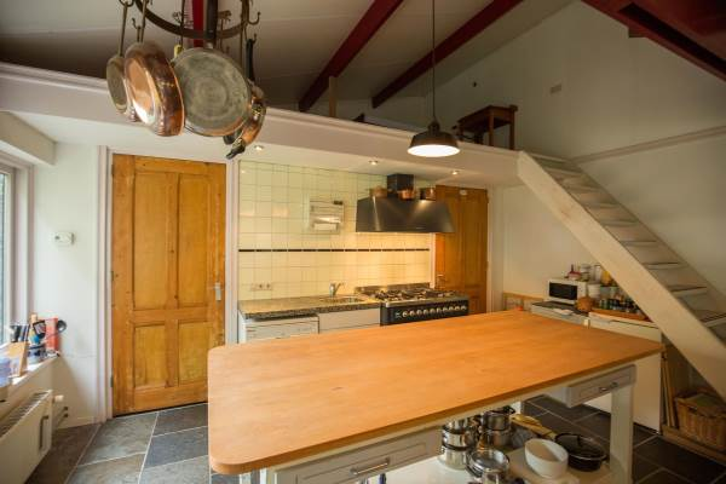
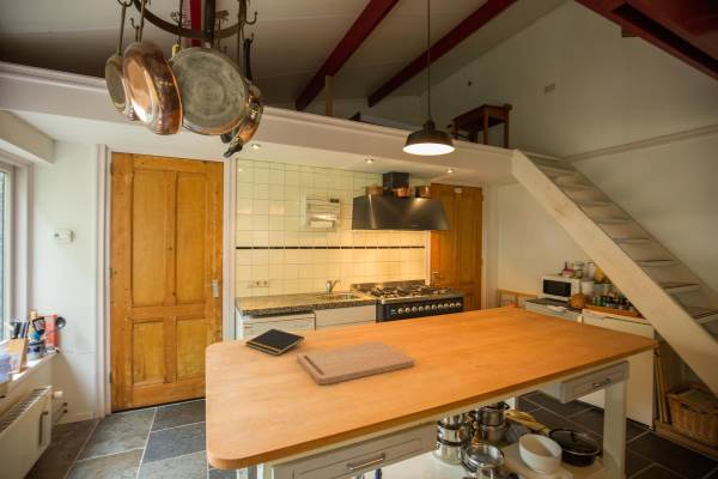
+ cutting board [296,340,415,386]
+ notepad [244,328,305,357]
